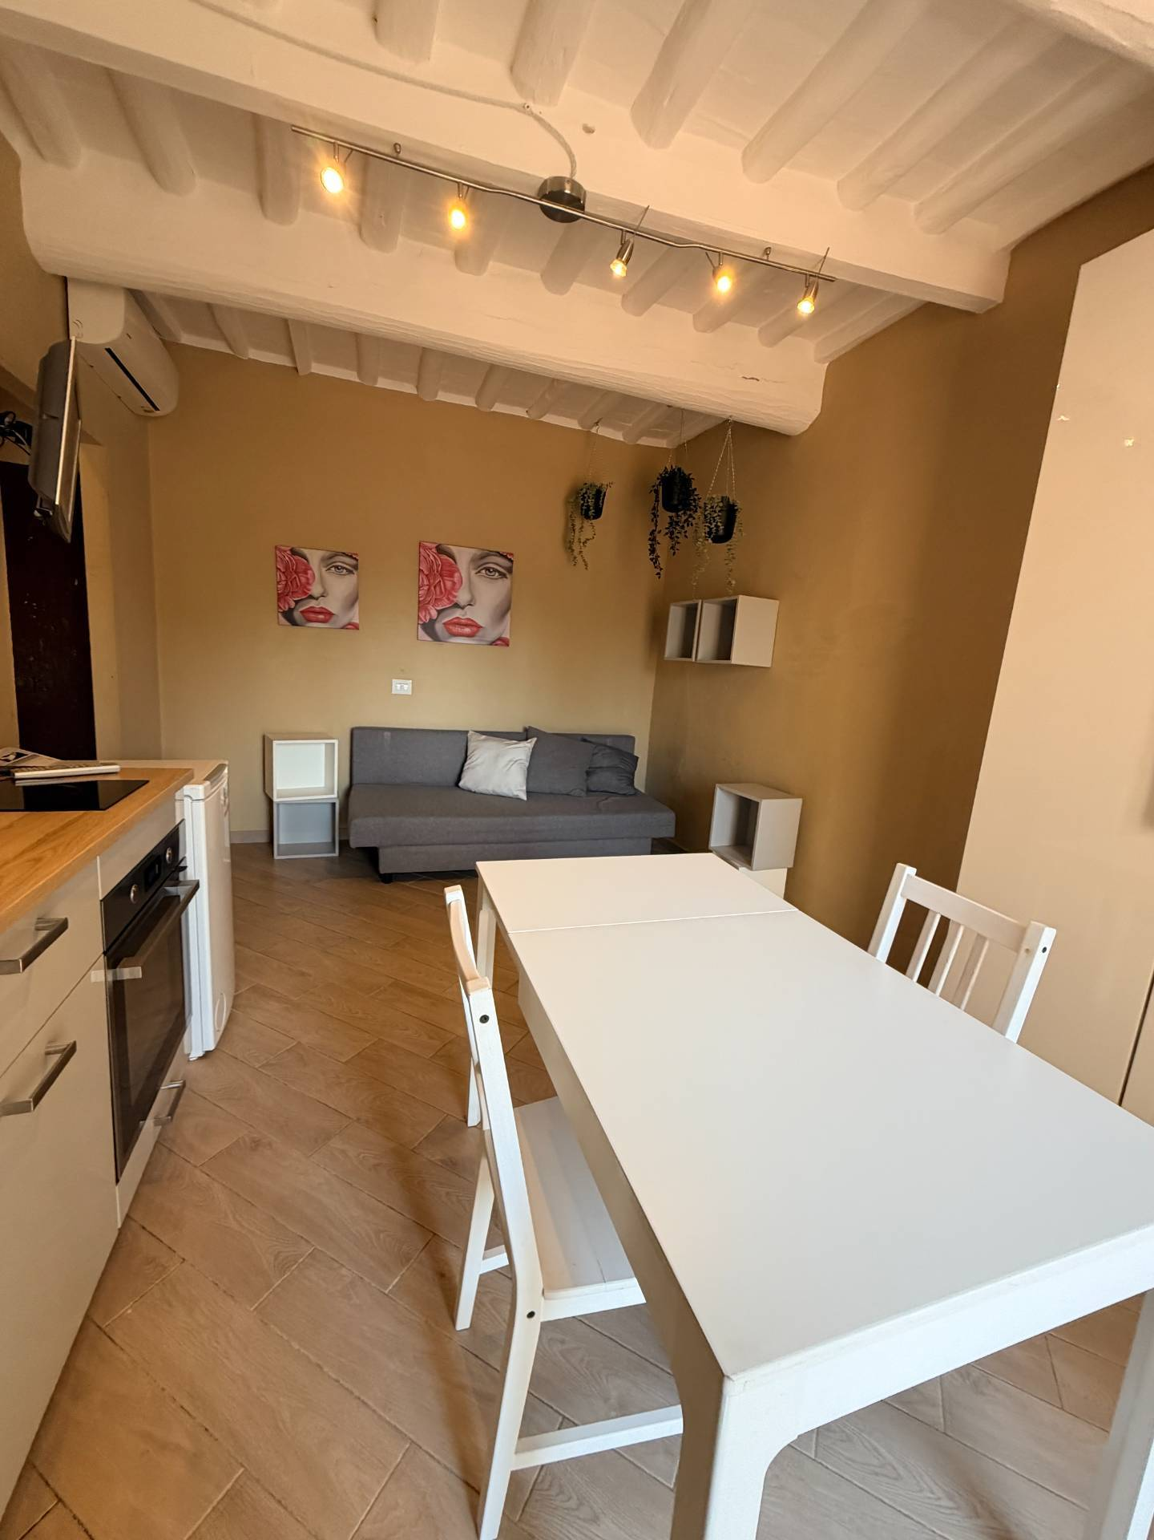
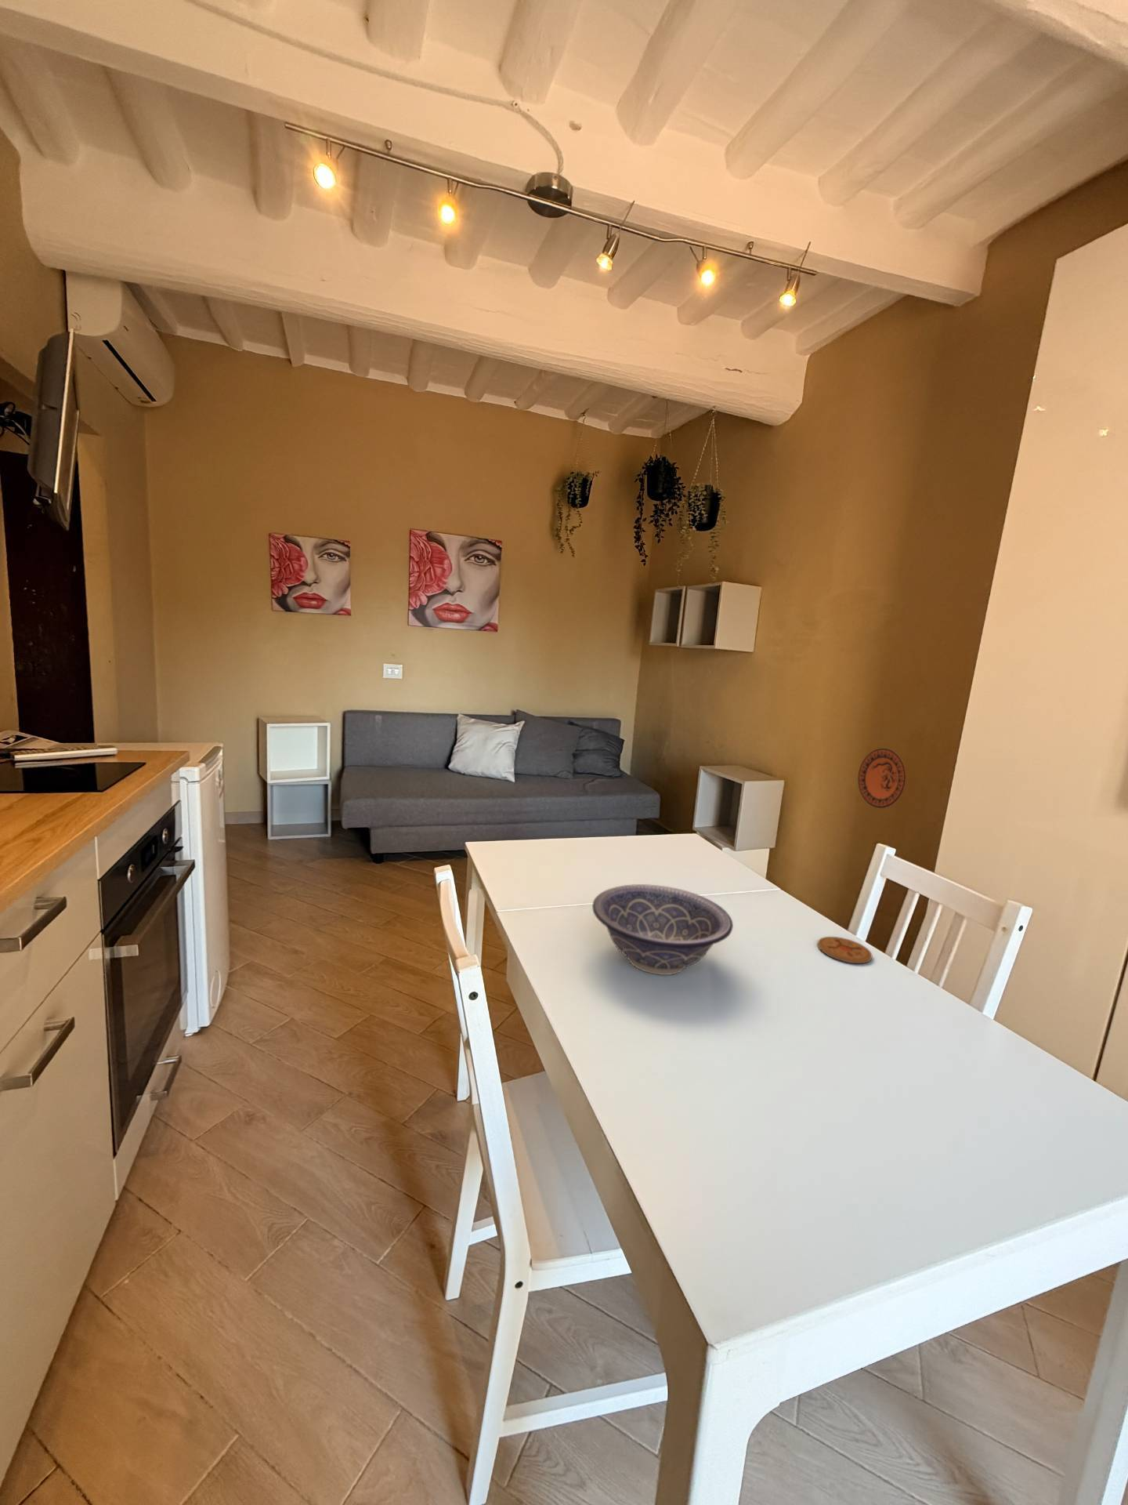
+ coaster [818,936,872,965]
+ decorative plate [857,748,908,809]
+ decorative bowl [591,883,733,976]
